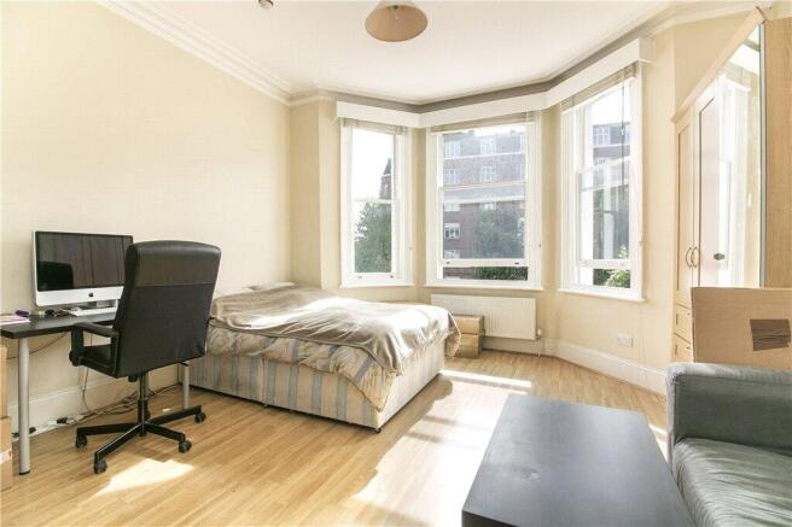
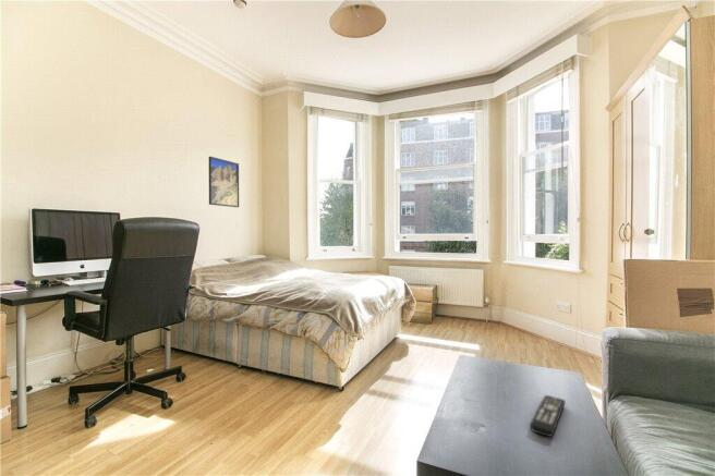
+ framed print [208,156,240,208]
+ remote control [529,394,567,438]
